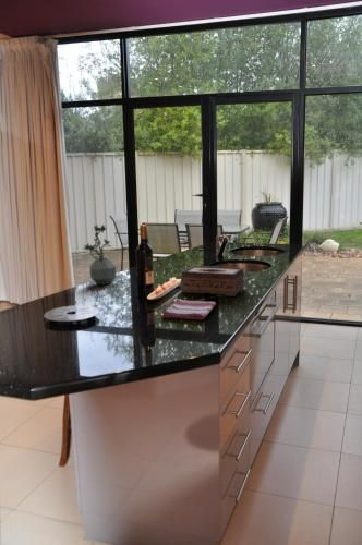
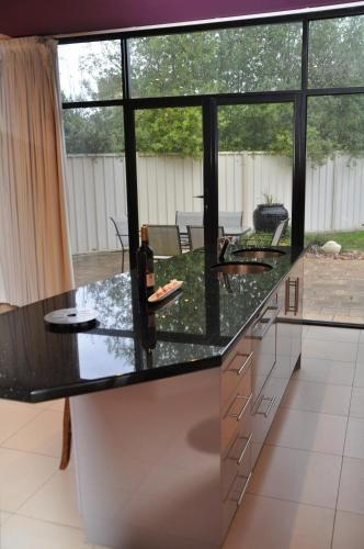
- dish towel [161,298,217,320]
- tissue box [180,265,245,298]
- potted plant [81,223,118,287]
